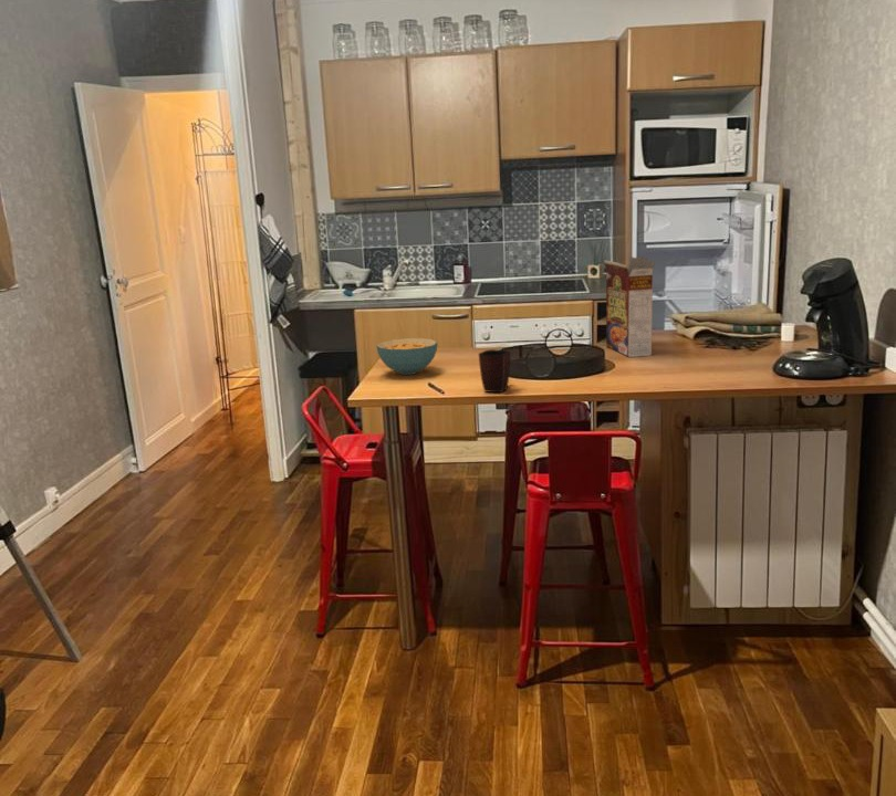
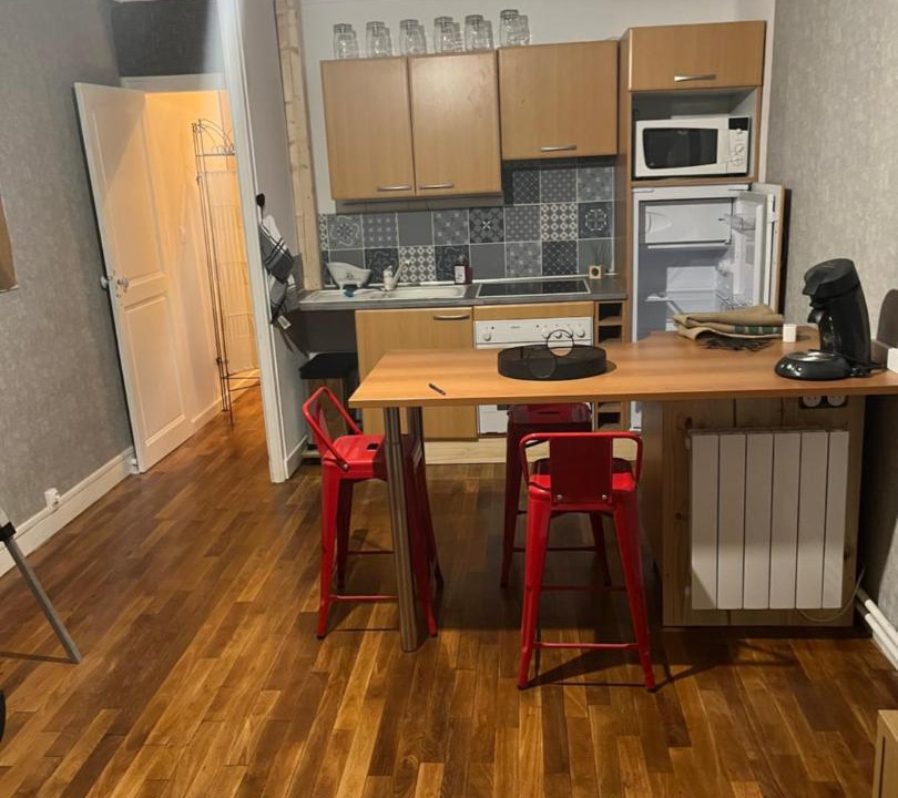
- cereal bowl [375,337,439,376]
- cereal box [603,255,656,358]
- mug [478,348,511,394]
